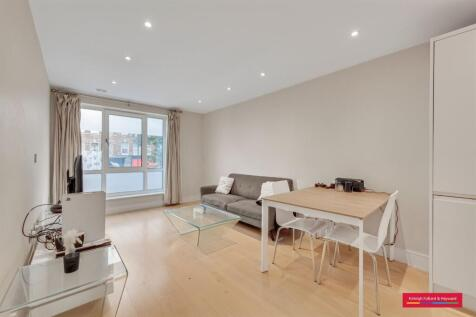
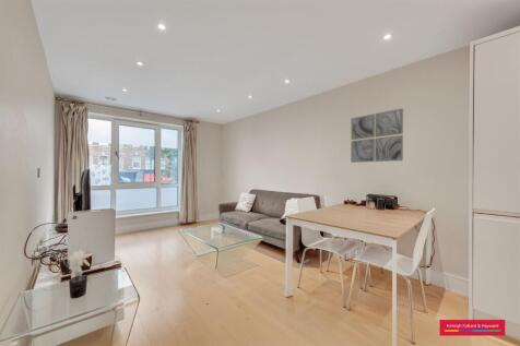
+ wall art [350,107,404,164]
